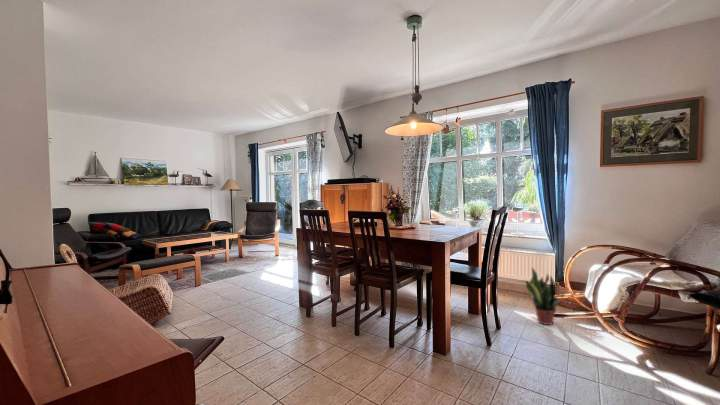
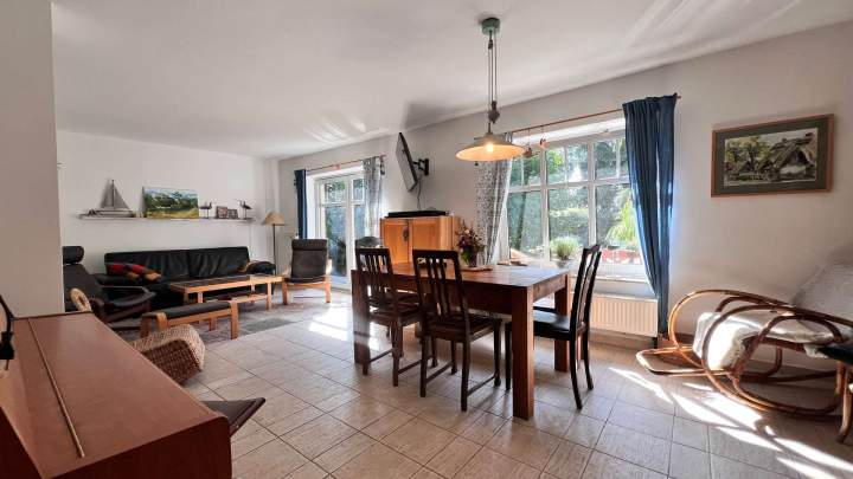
- potted plant [525,266,567,326]
